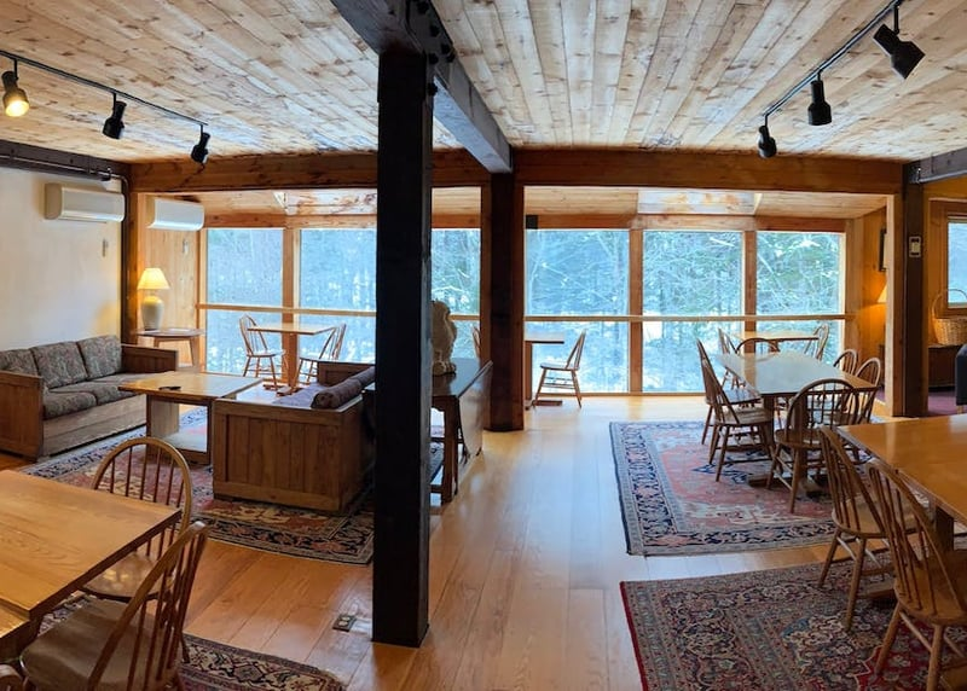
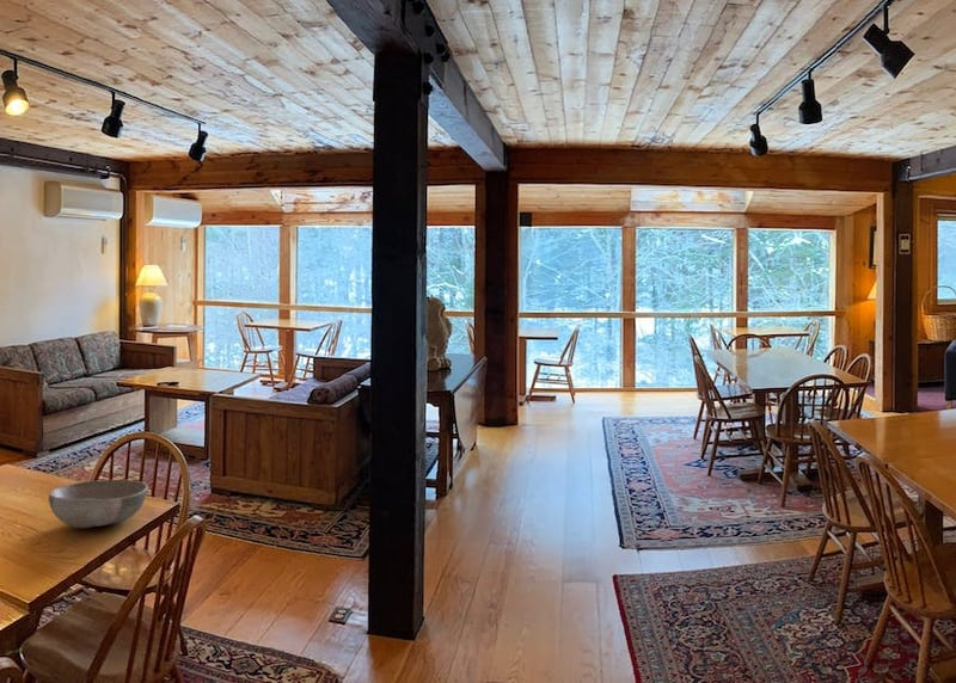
+ bowl [48,479,149,529]
